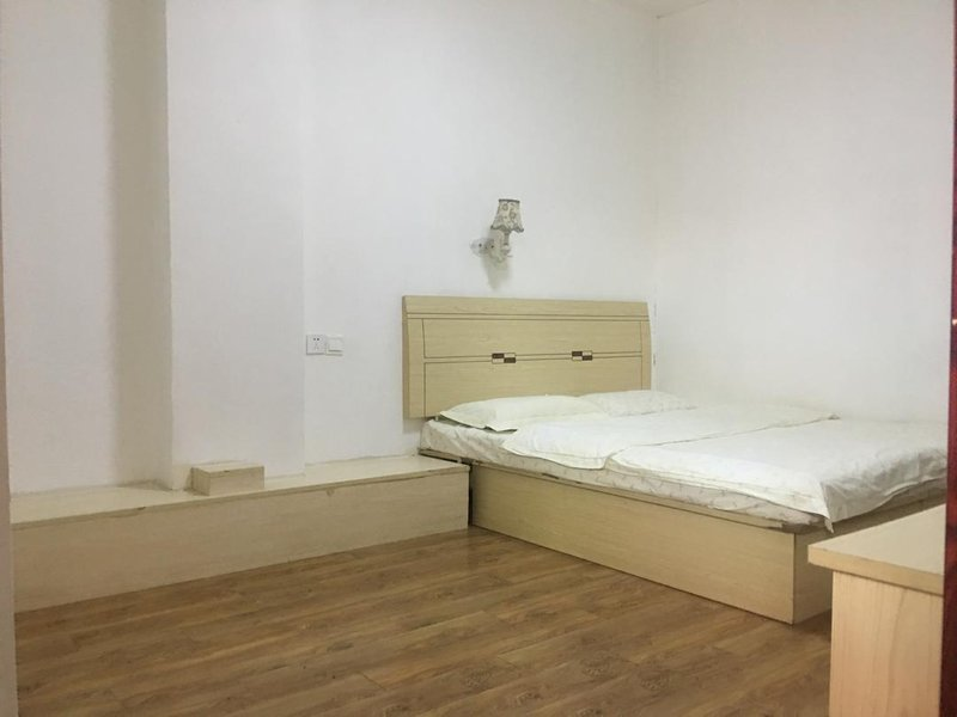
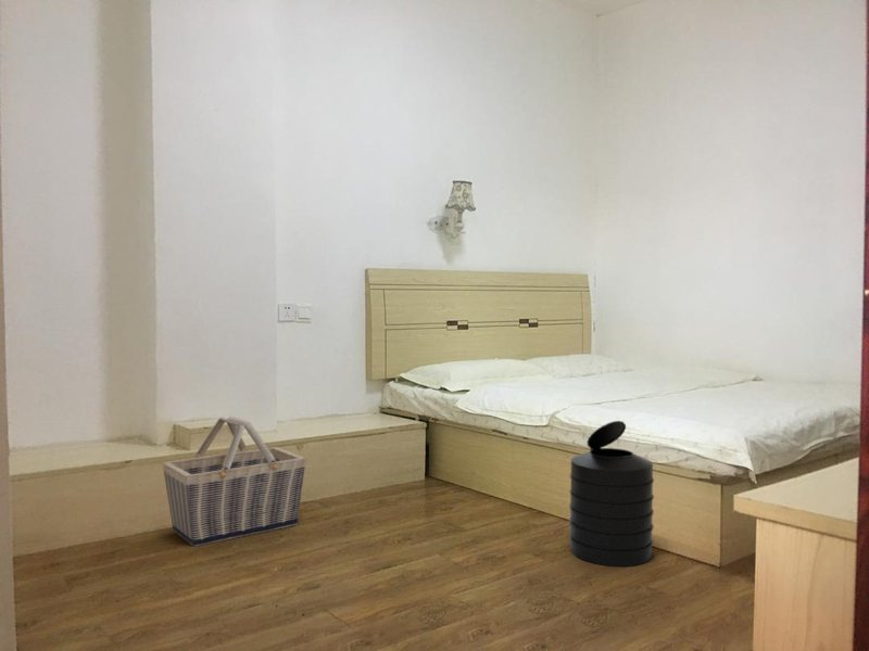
+ trash can [568,420,655,567]
+ basket [162,416,307,548]
